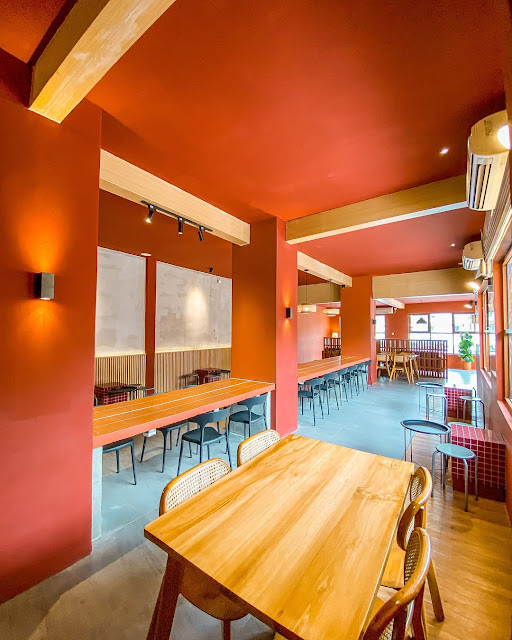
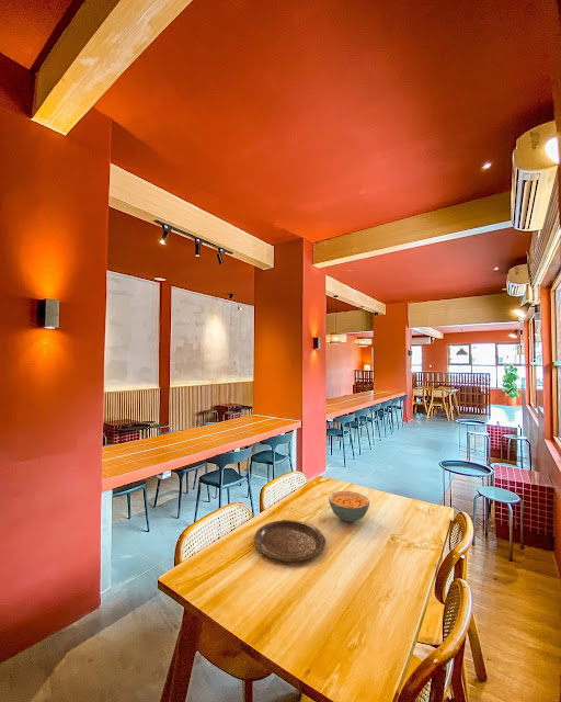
+ cereal bowl [328,490,370,523]
+ plate [253,519,327,563]
